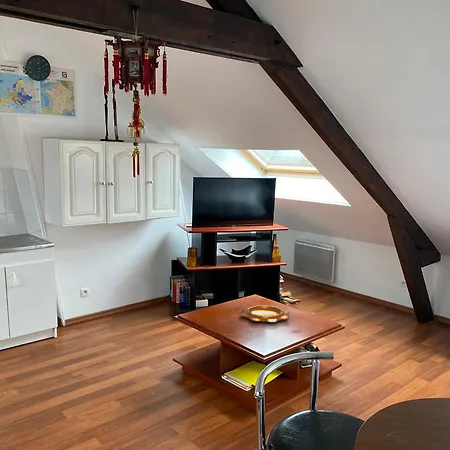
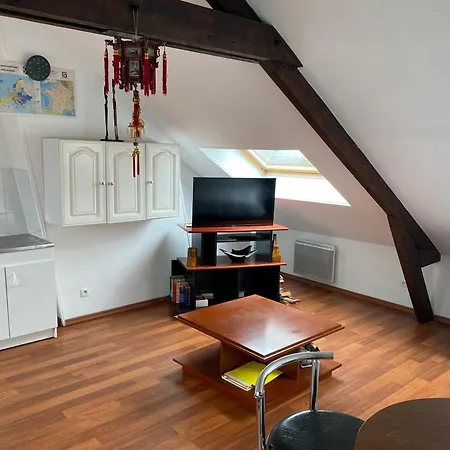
- decorative bowl [238,304,290,323]
